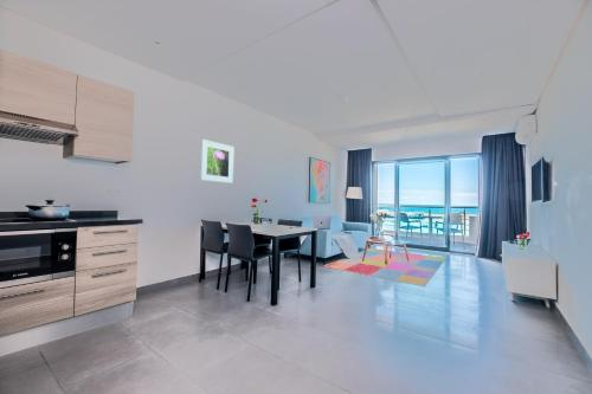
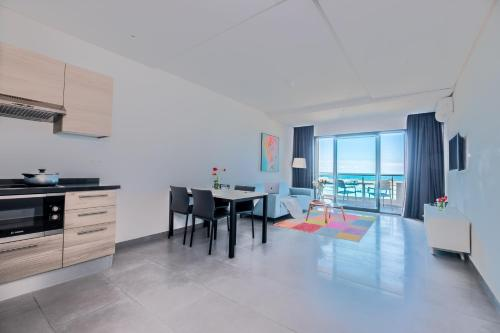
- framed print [199,138,236,185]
